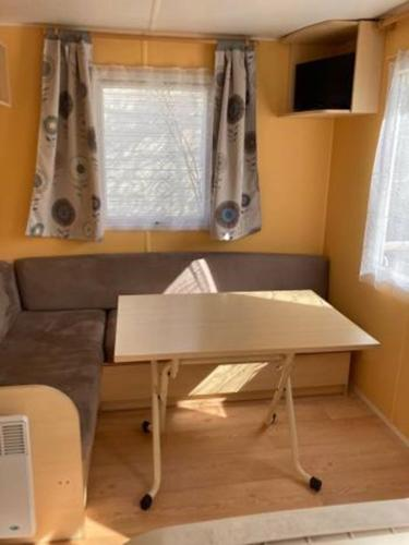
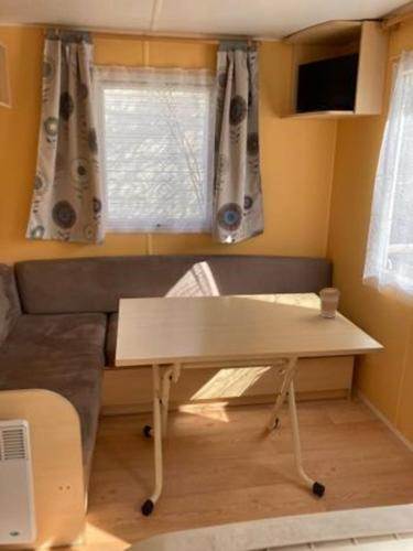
+ coffee cup [318,287,341,318]
